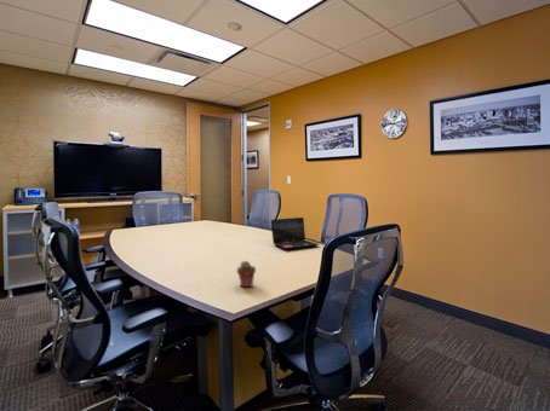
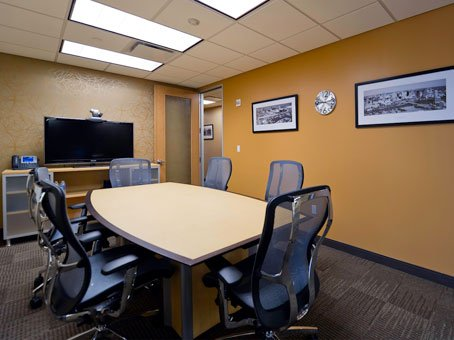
- laptop [270,216,320,250]
- potted succulent [235,260,257,288]
